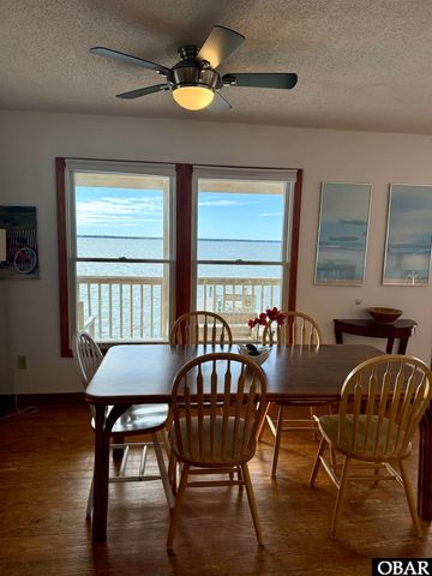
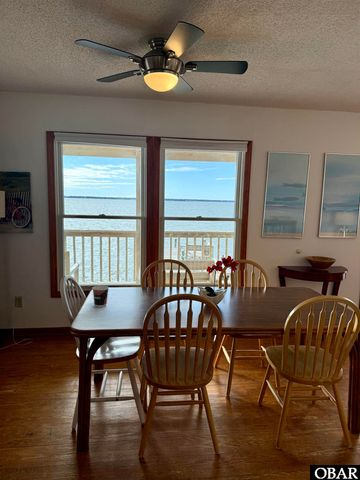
+ cup [91,285,110,308]
